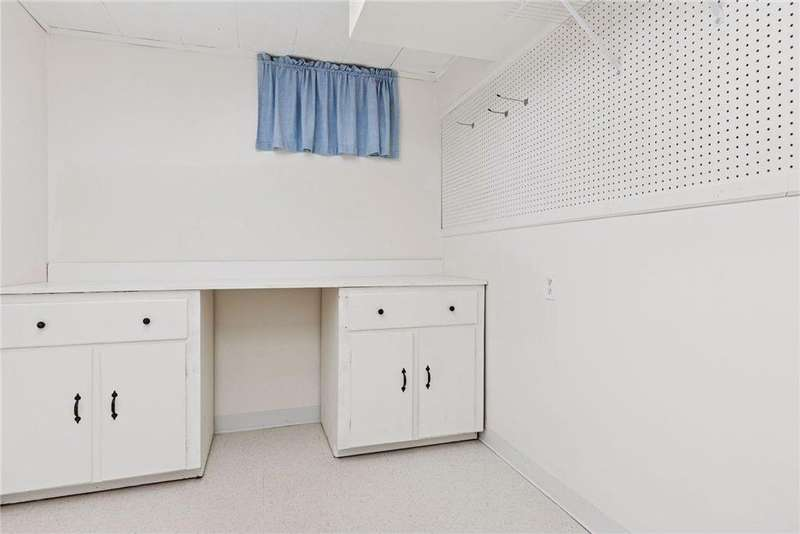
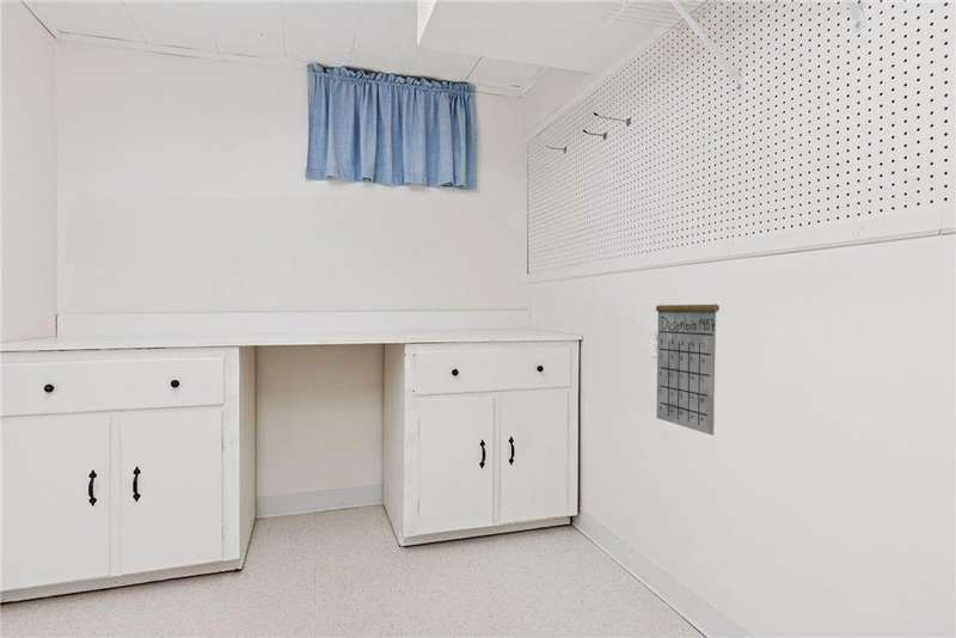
+ calendar [655,303,721,436]
